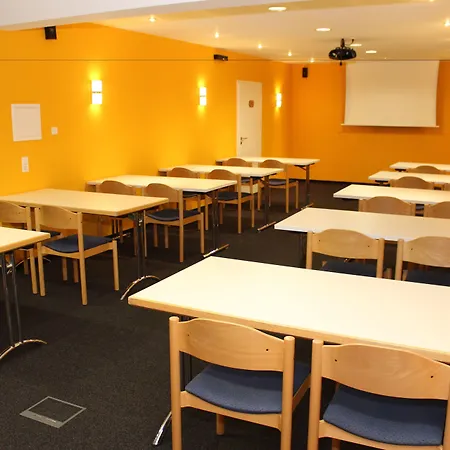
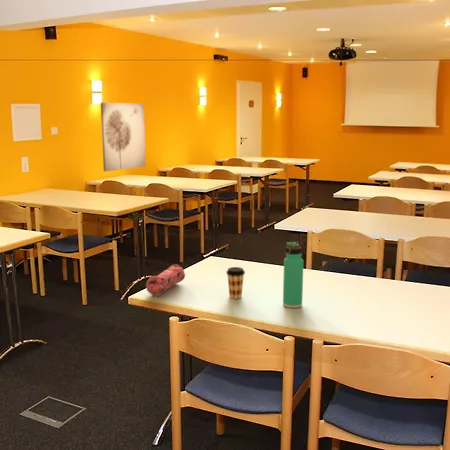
+ thermos bottle [282,240,304,309]
+ pencil case [145,264,186,297]
+ coffee cup [225,266,246,300]
+ wall art [100,102,147,172]
